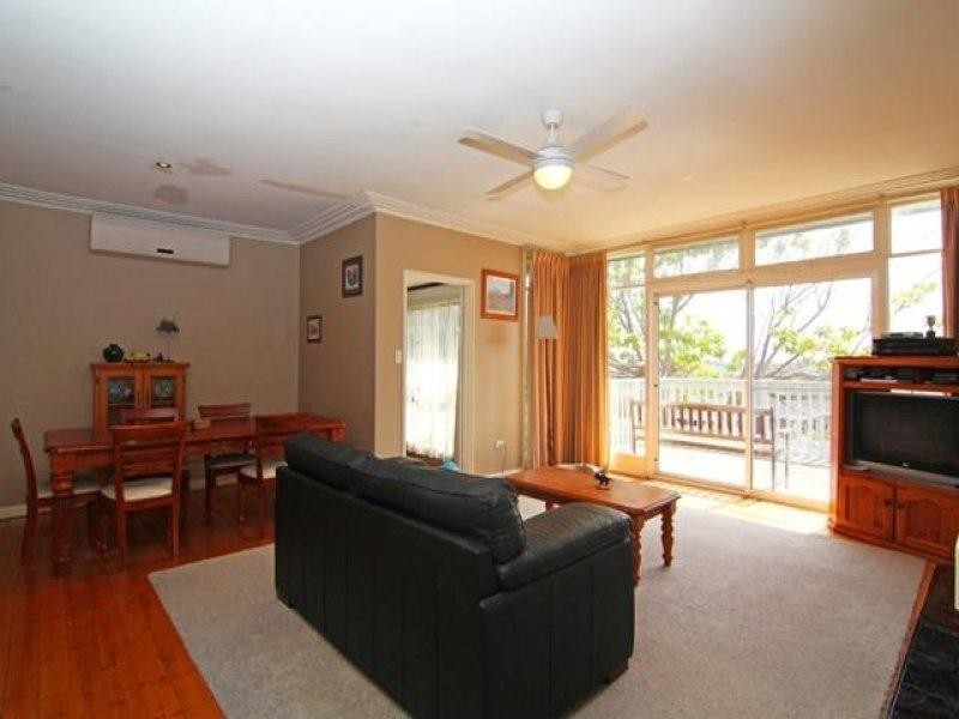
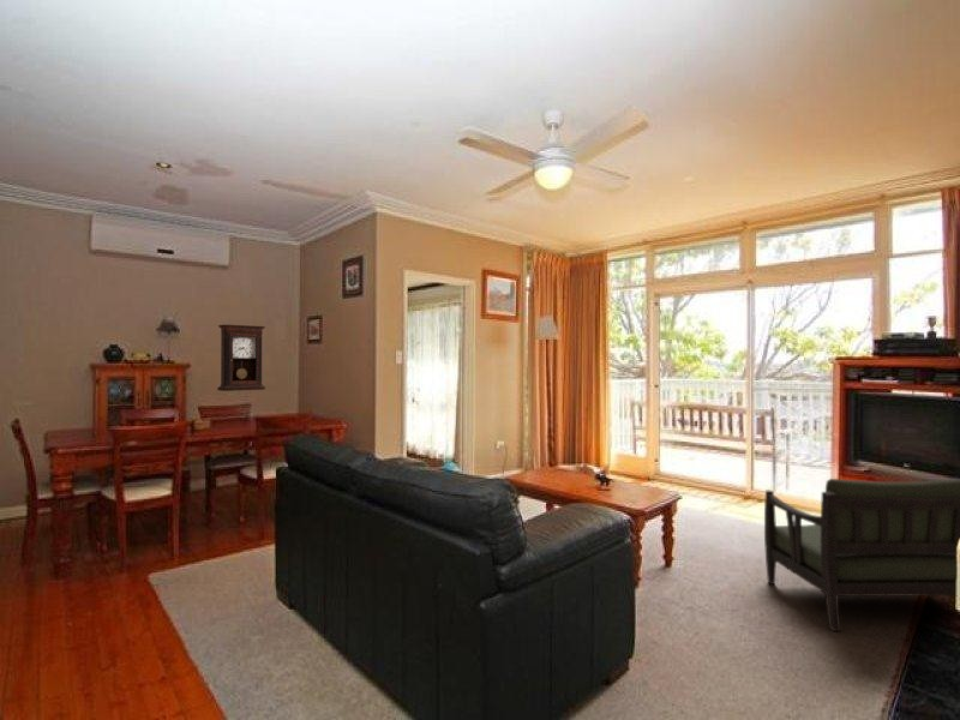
+ pendulum clock [216,324,266,392]
+ armchair [763,478,960,632]
